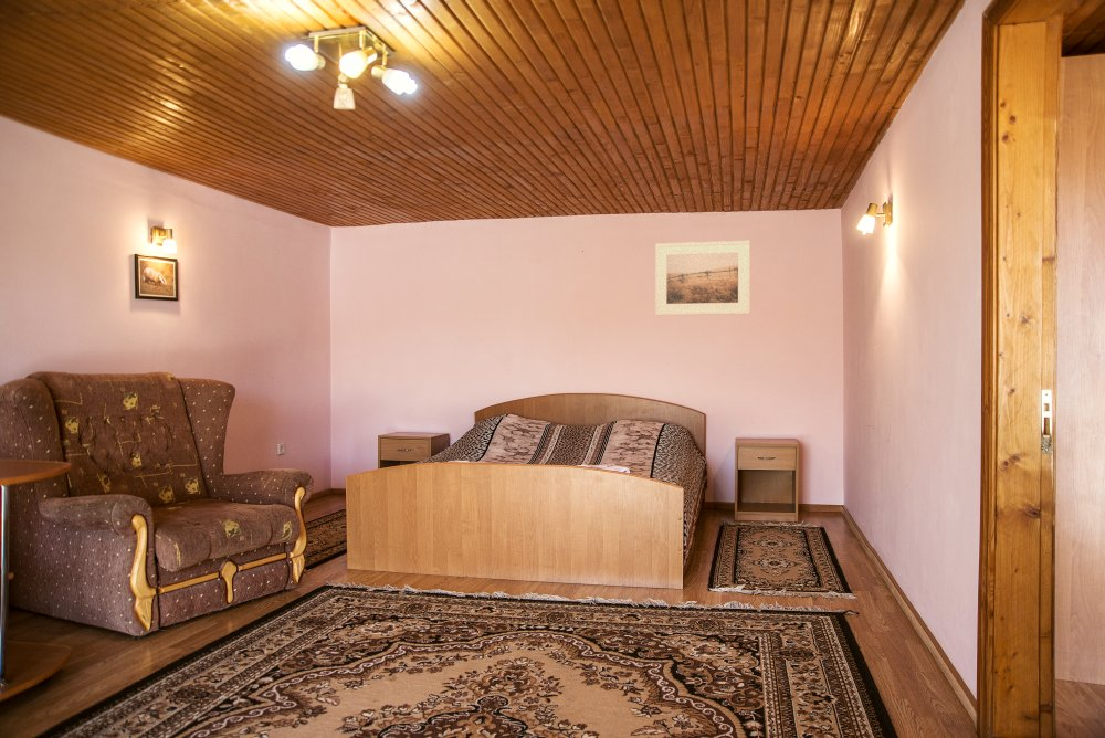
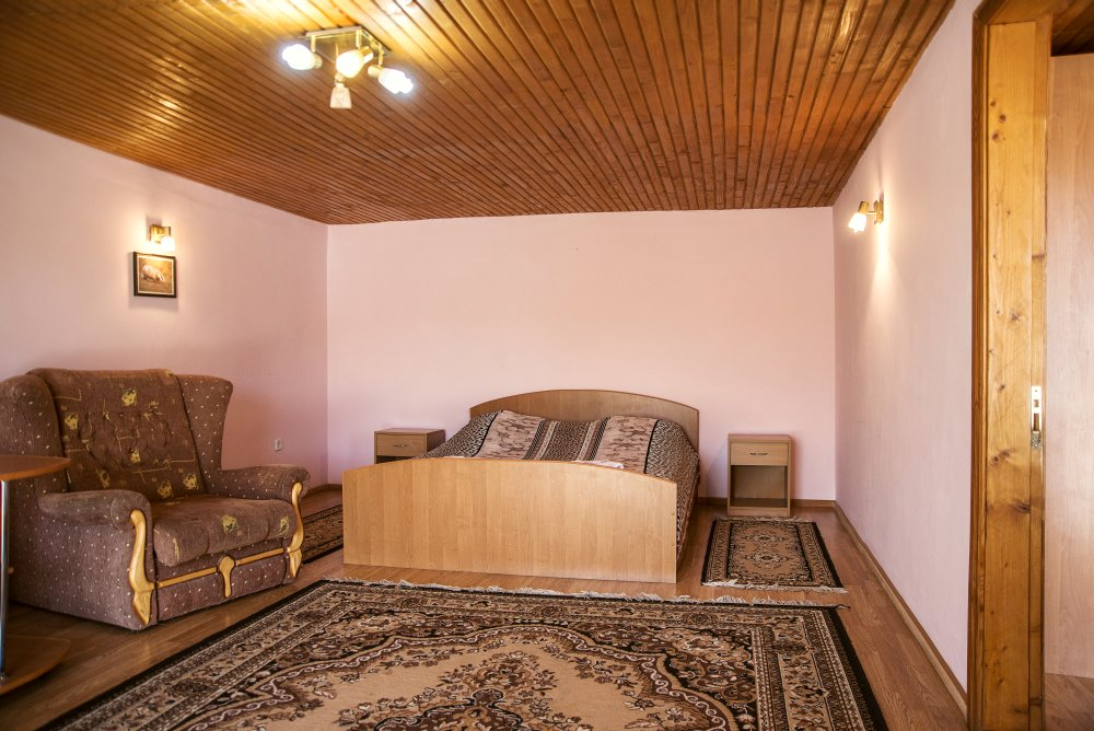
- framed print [654,240,751,316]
